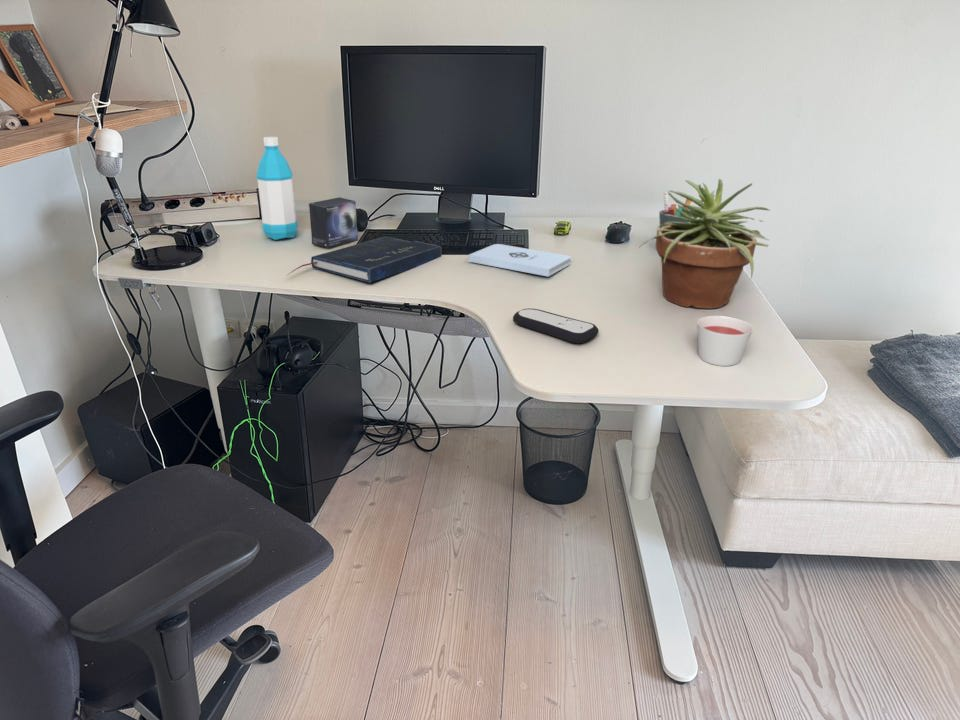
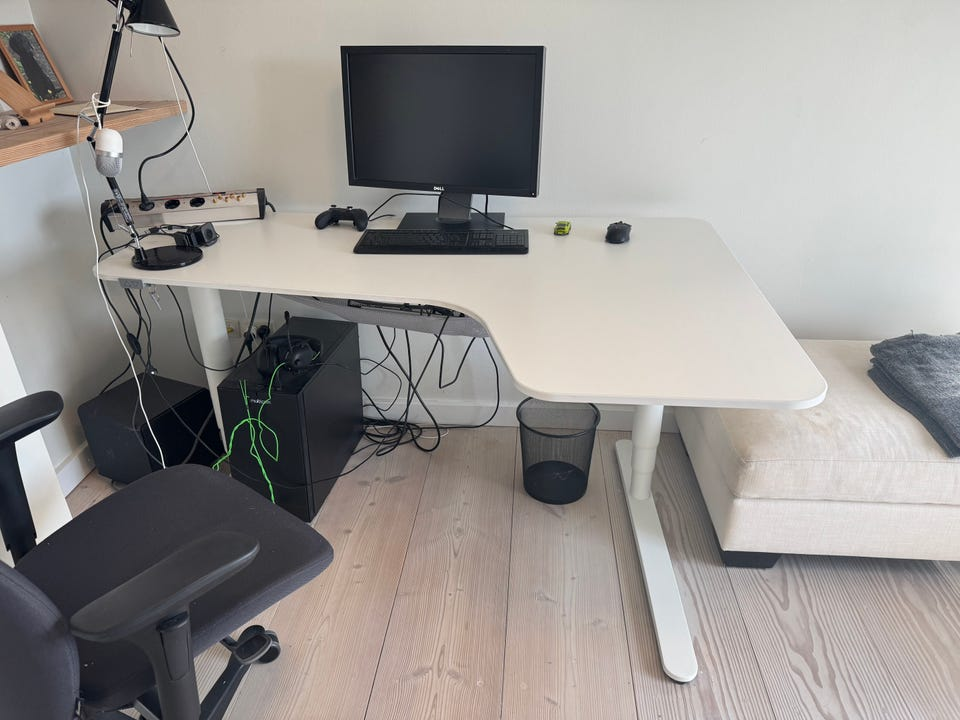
- water bottle [255,136,299,241]
- candle [696,315,754,367]
- remote control [512,307,600,344]
- book [285,235,442,284]
- small box [308,196,359,249]
- pen holder [658,191,692,229]
- potted plant [637,178,772,310]
- notepad [468,243,572,278]
